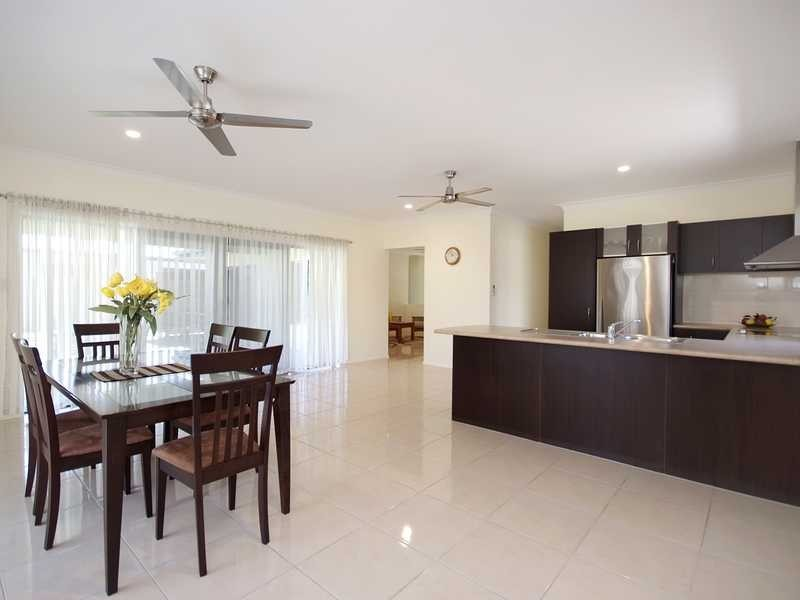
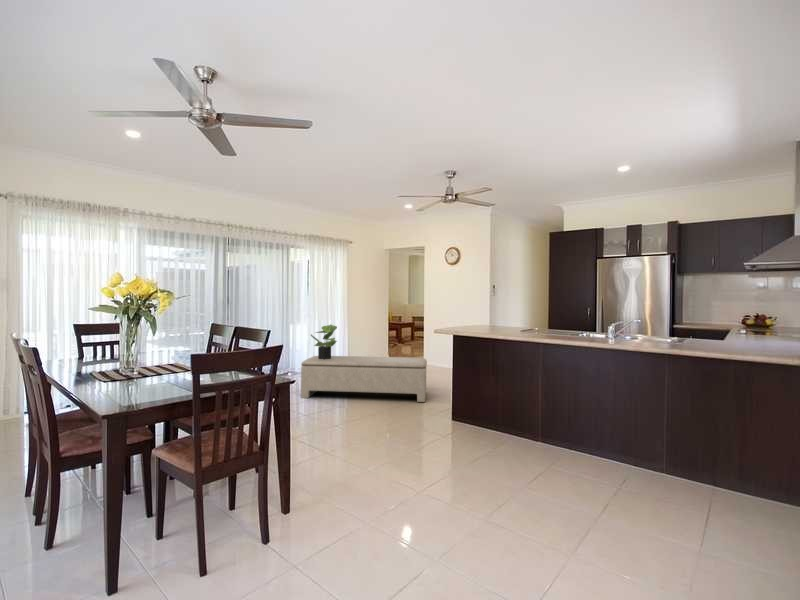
+ potted plant [310,324,338,360]
+ bench [300,355,428,403]
